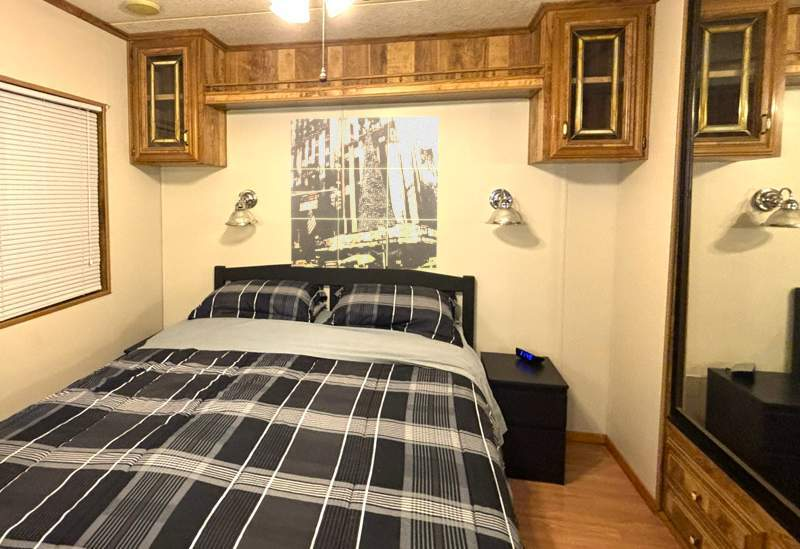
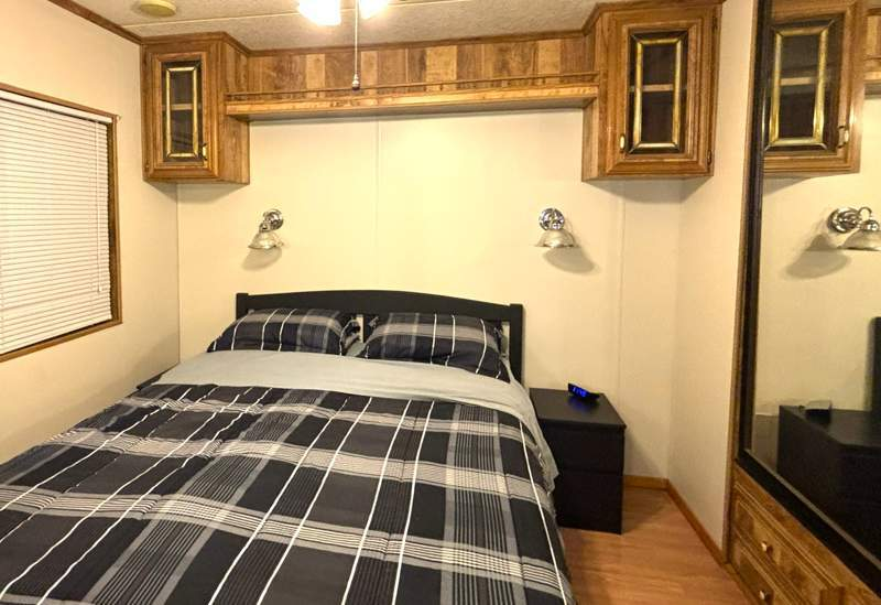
- wall art [290,115,440,271]
